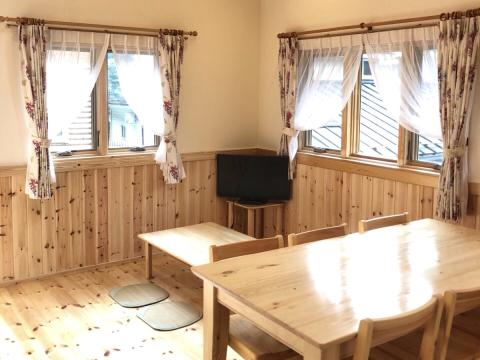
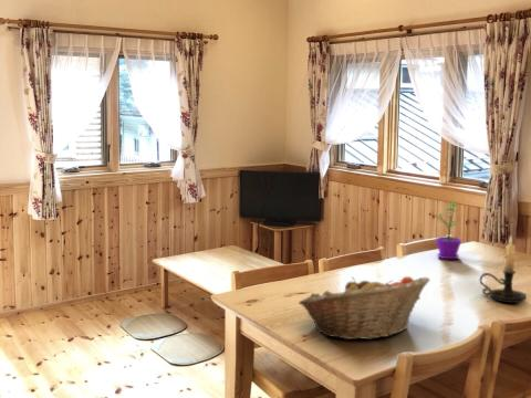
+ fruit basket [298,275,430,341]
+ candle holder [478,234,528,304]
+ flower pot [434,202,462,260]
